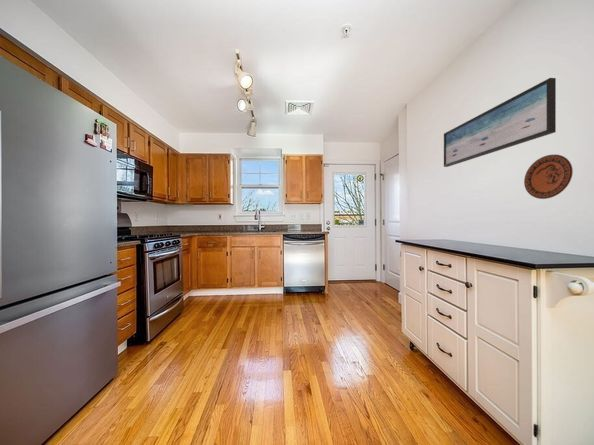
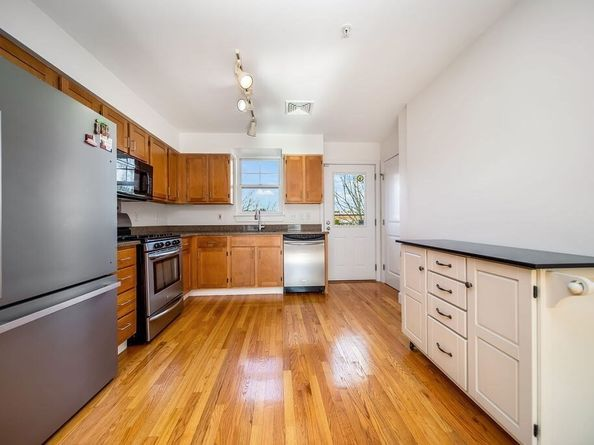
- wall art [443,77,557,168]
- decorative plate [523,153,574,200]
